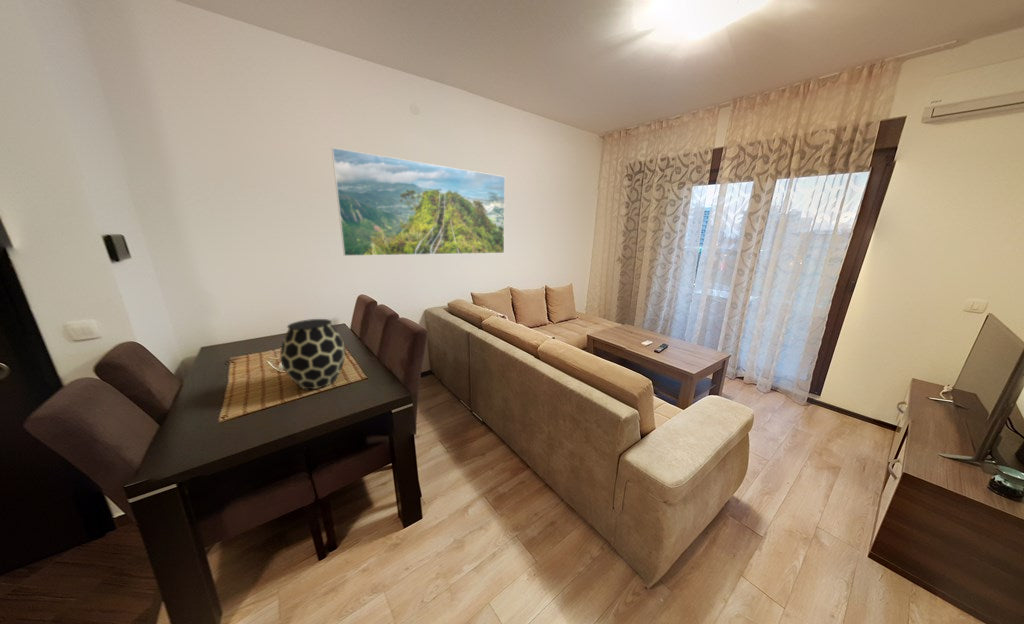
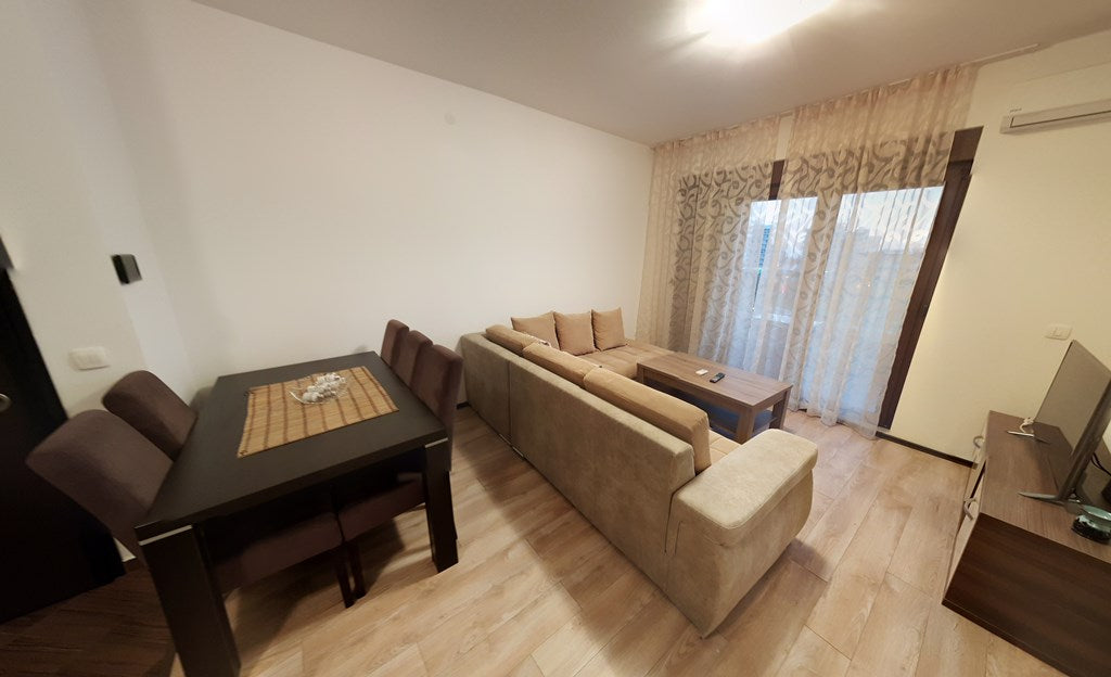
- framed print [331,147,506,257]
- vase [279,318,346,390]
